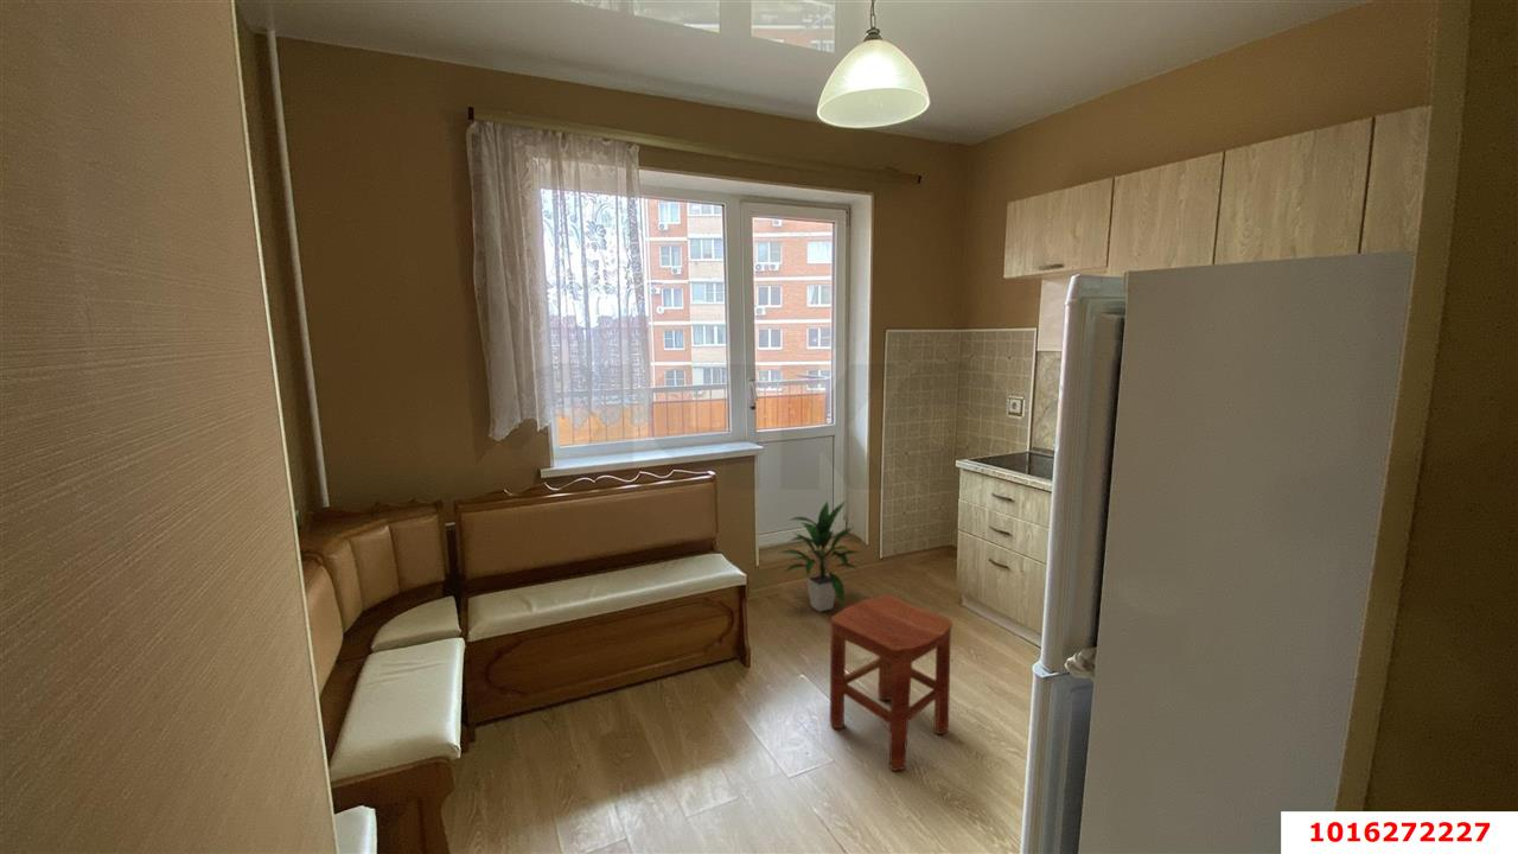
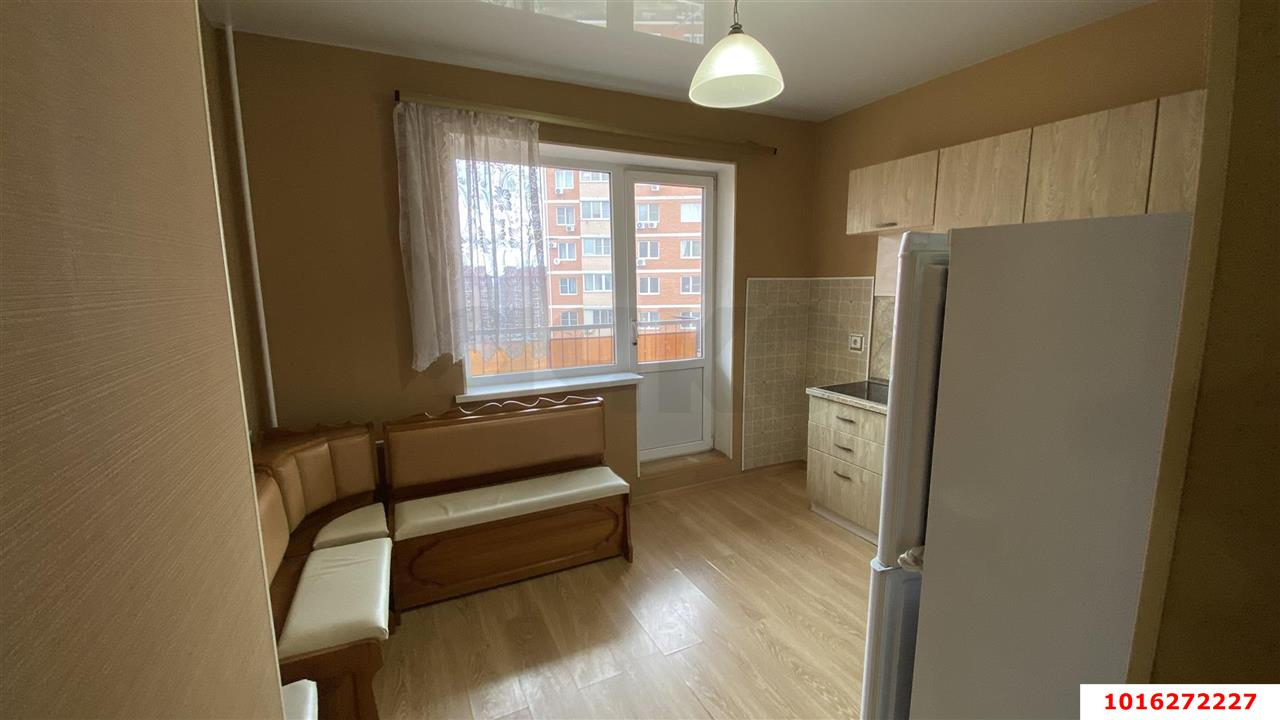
- indoor plant [776,499,861,613]
- stool [829,594,953,772]
